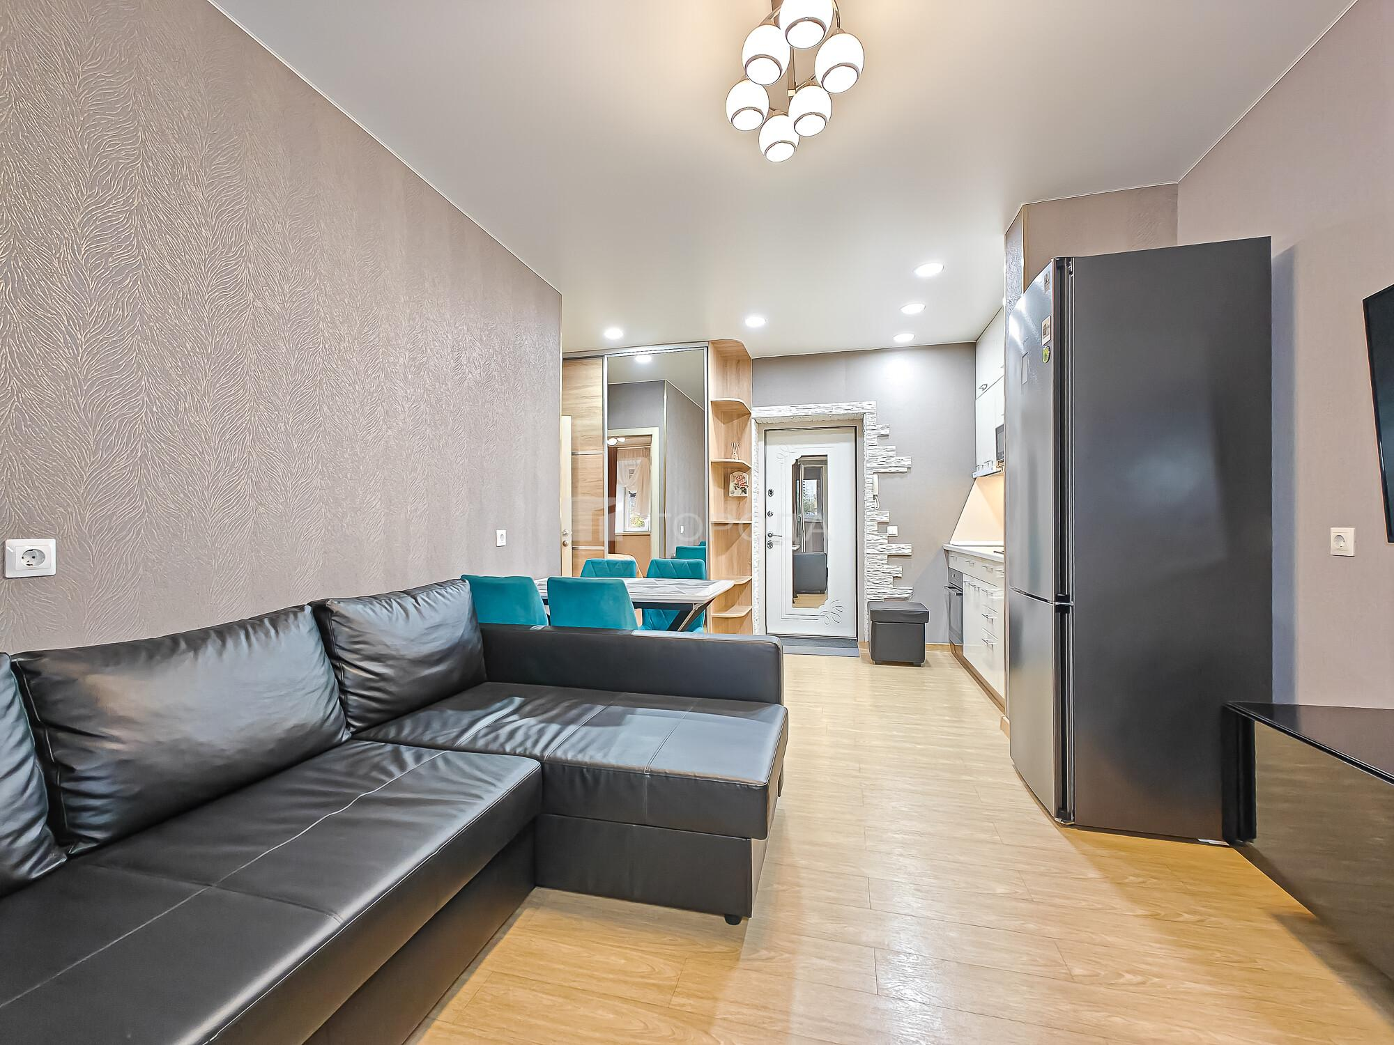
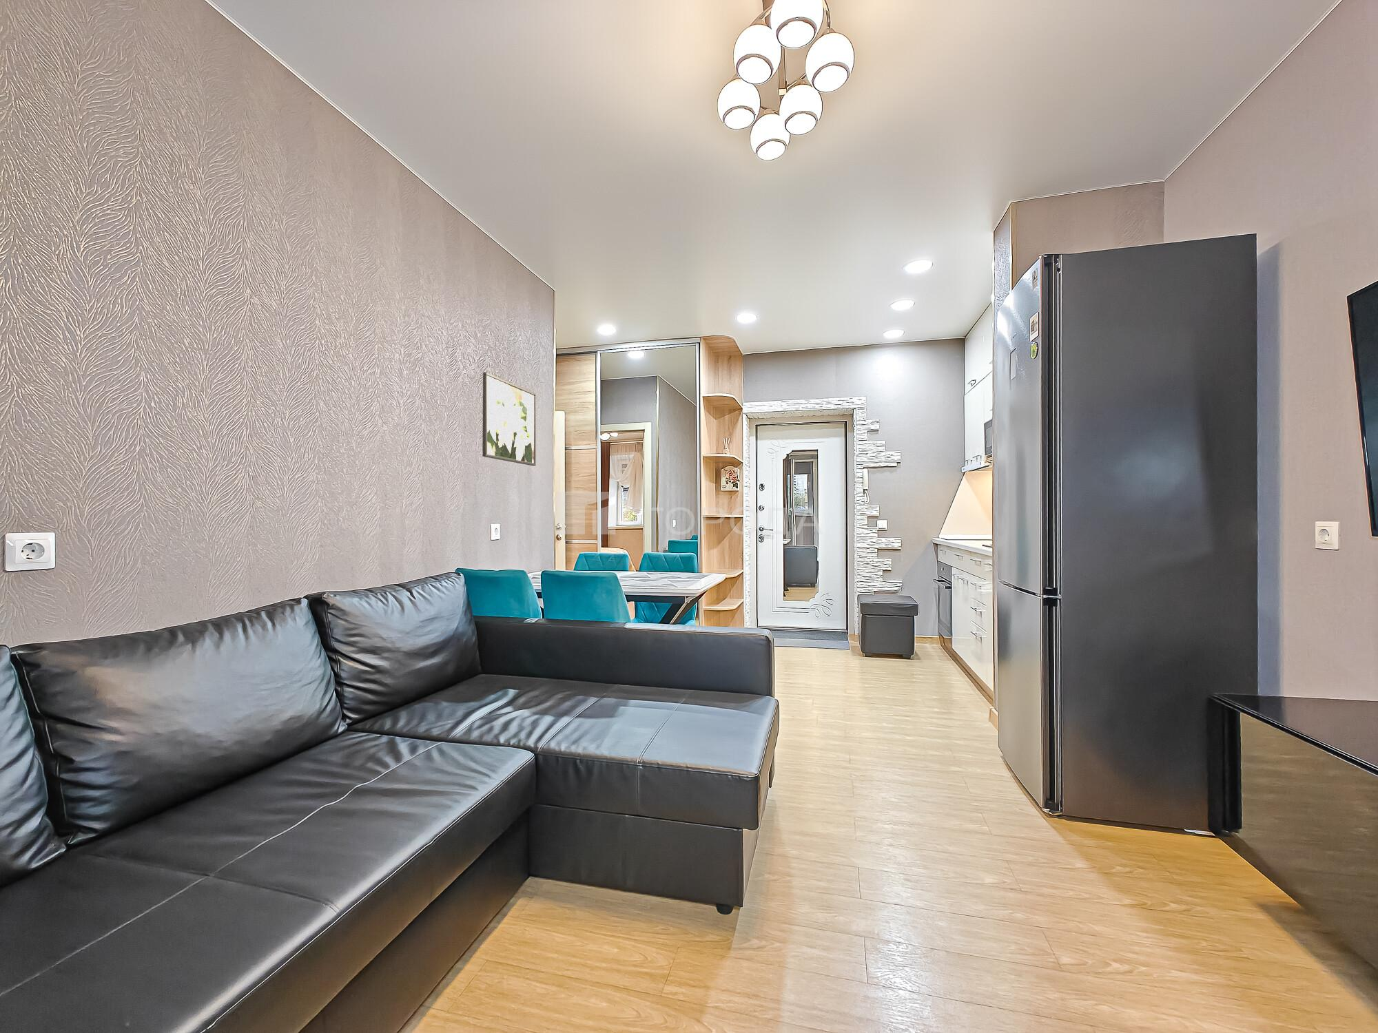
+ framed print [482,371,537,467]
